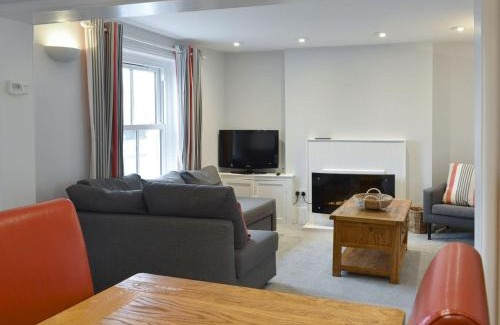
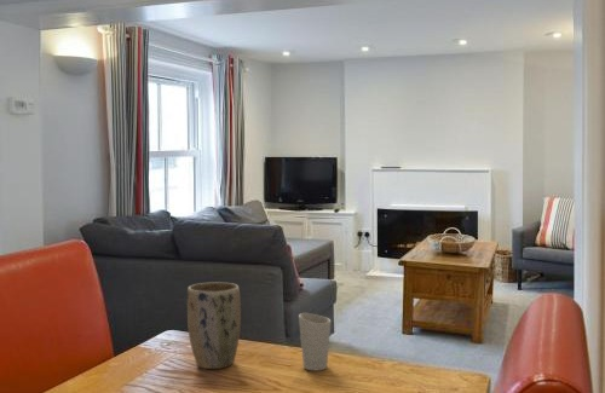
+ plant pot [186,281,242,370]
+ cup [298,312,333,371]
